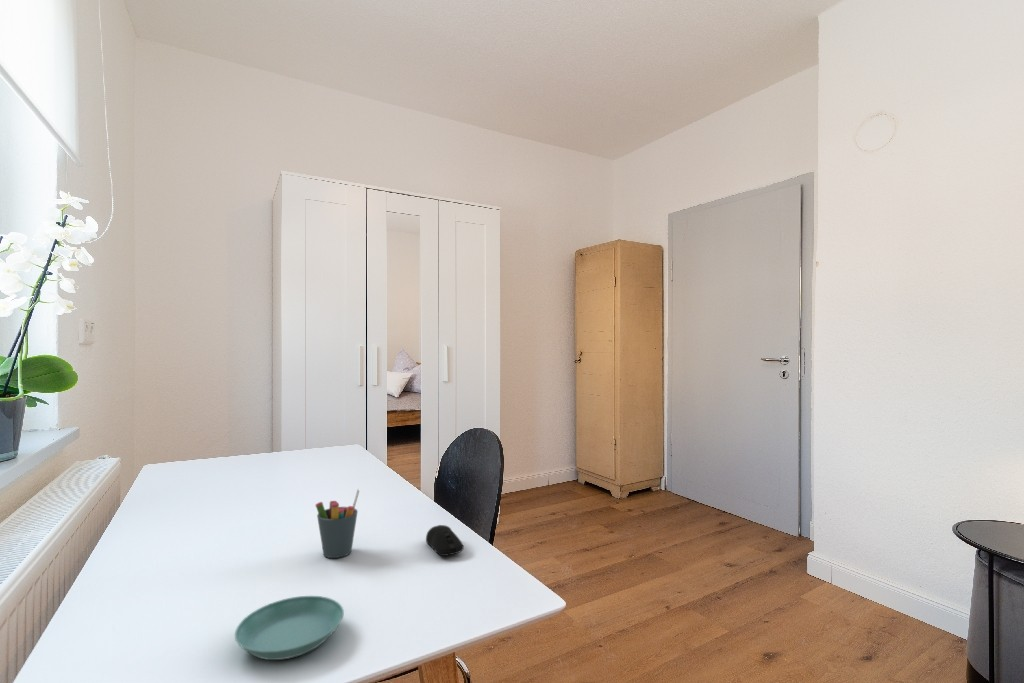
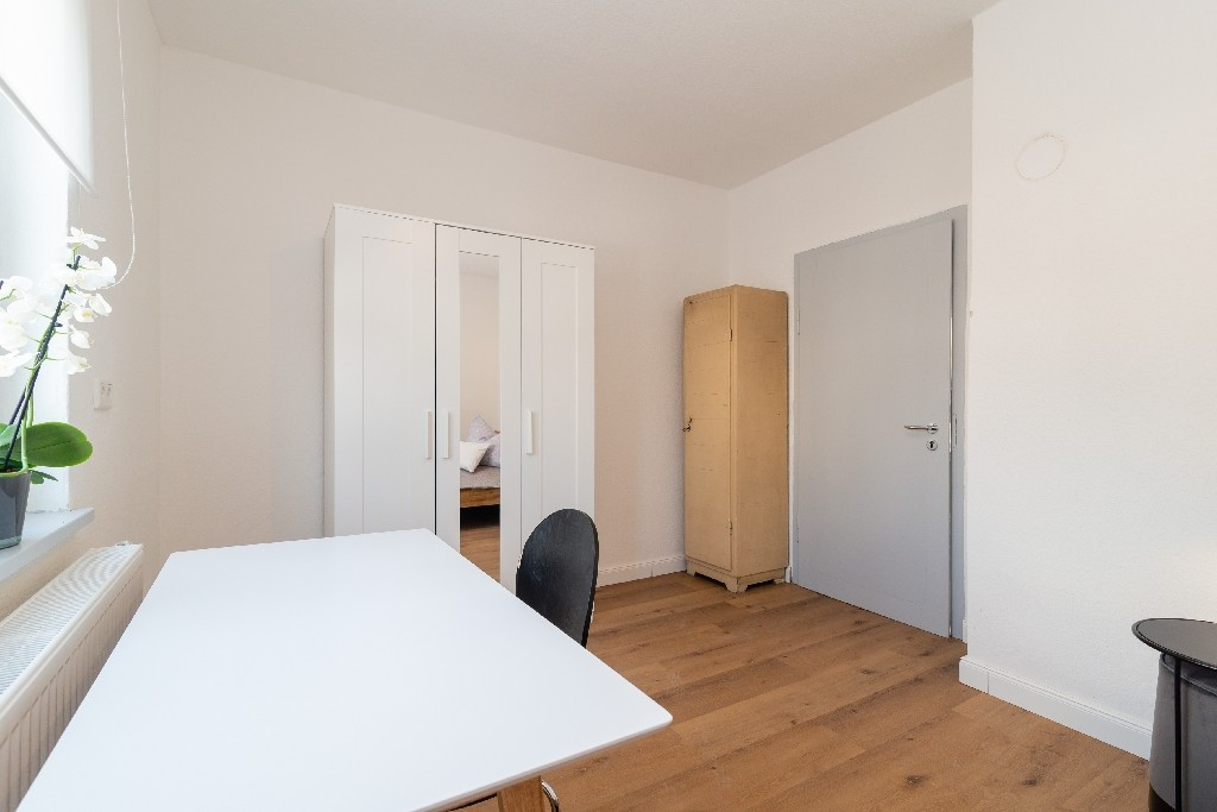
- computer mouse [425,524,465,557]
- pen holder [315,488,360,559]
- saucer [234,595,345,661]
